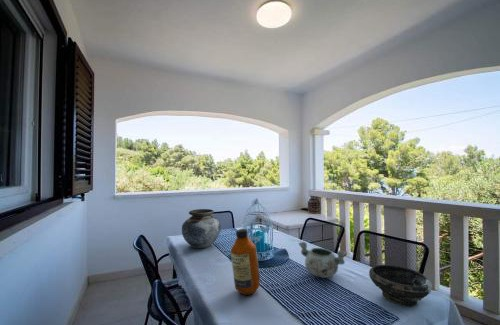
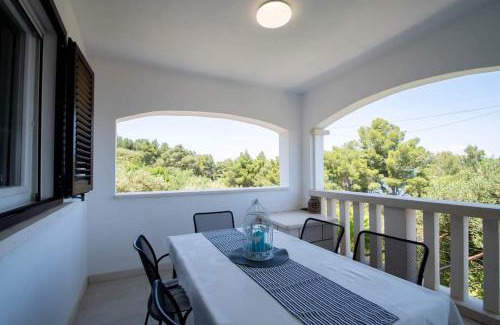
- bottle [230,228,261,296]
- bowl [368,264,433,308]
- vase [181,208,222,249]
- decorative bowl [298,241,348,279]
